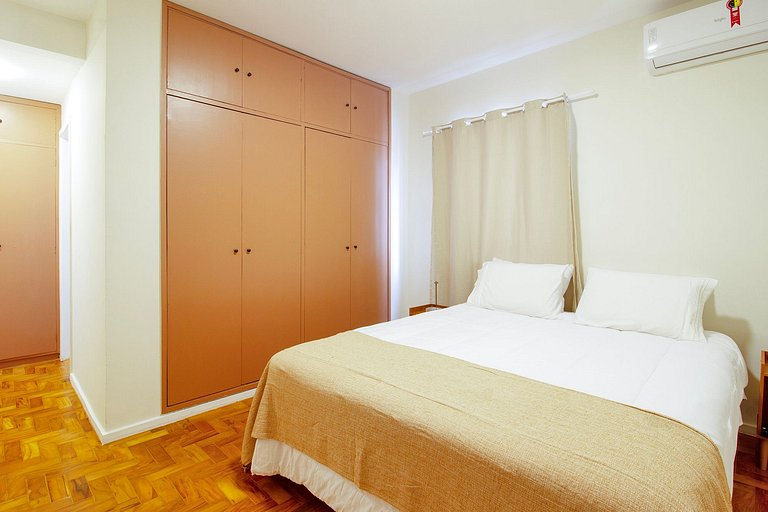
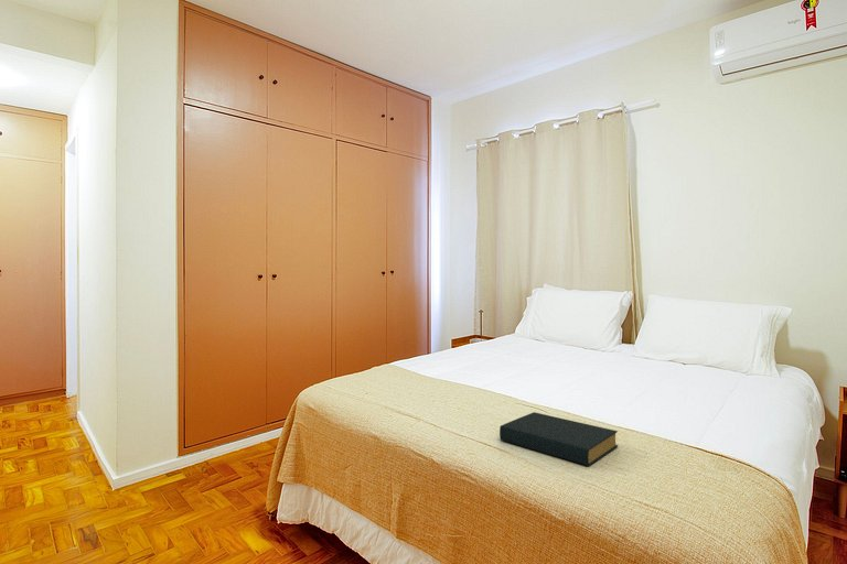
+ hardback book [498,411,619,467]
